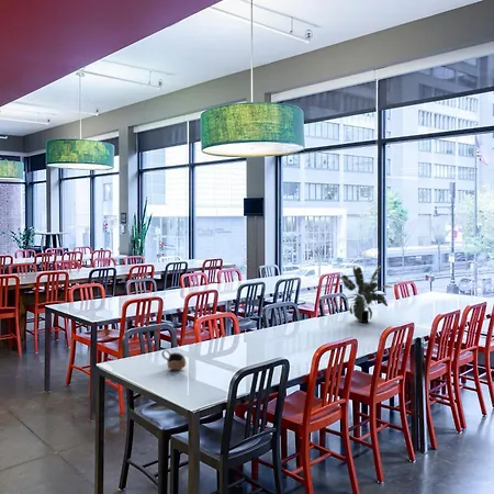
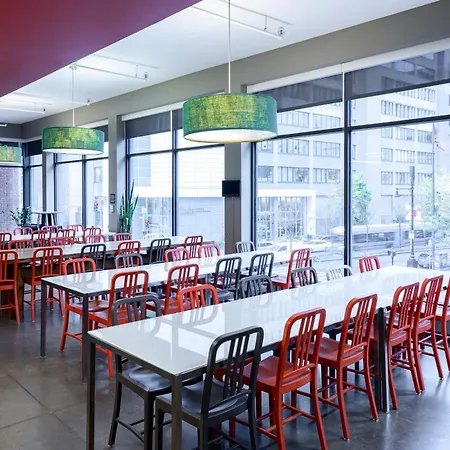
- cup [160,349,187,371]
- potted plant [334,265,393,324]
